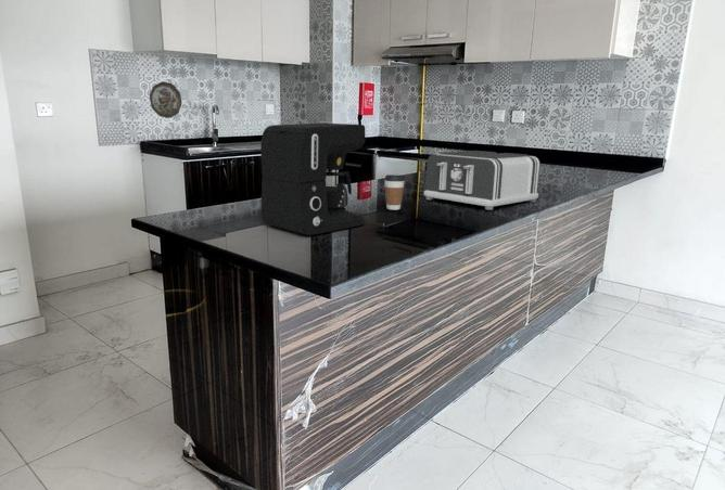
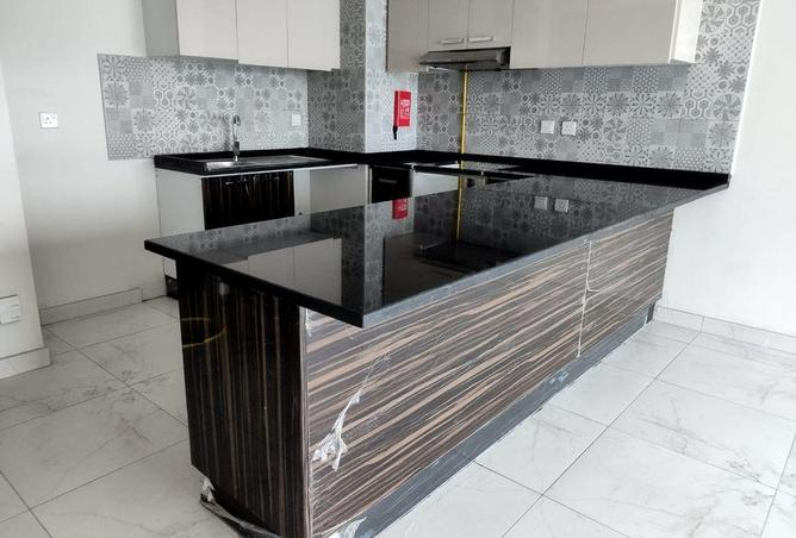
- decorative plate [149,80,183,119]
- coffee cup [383,173,406,211]
- coffee maker [259,121,366,236]
- toaster [423,150,542,211]
